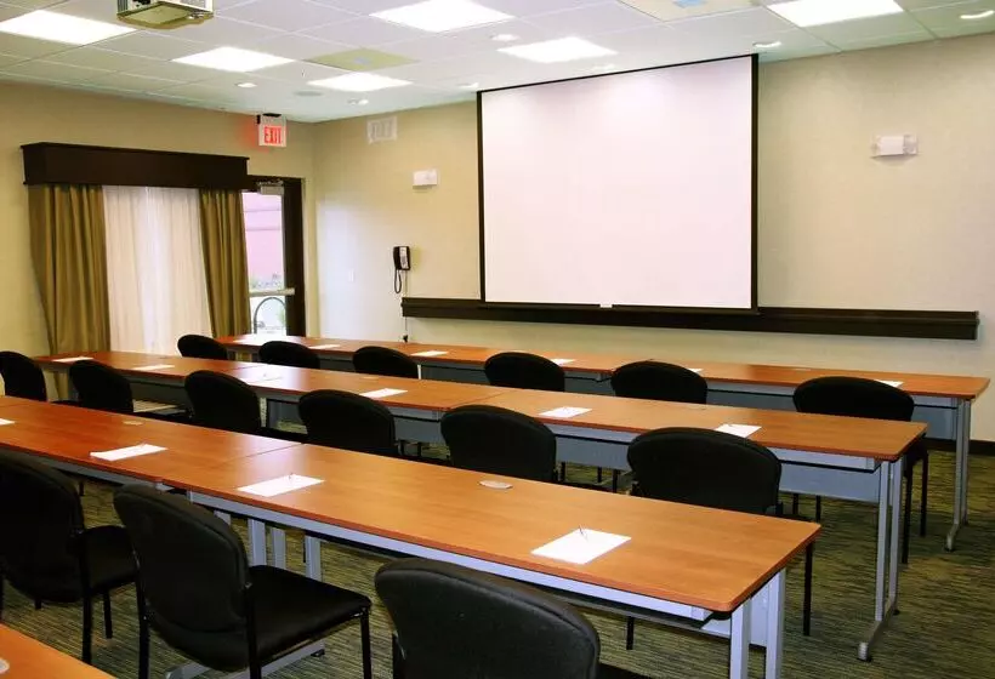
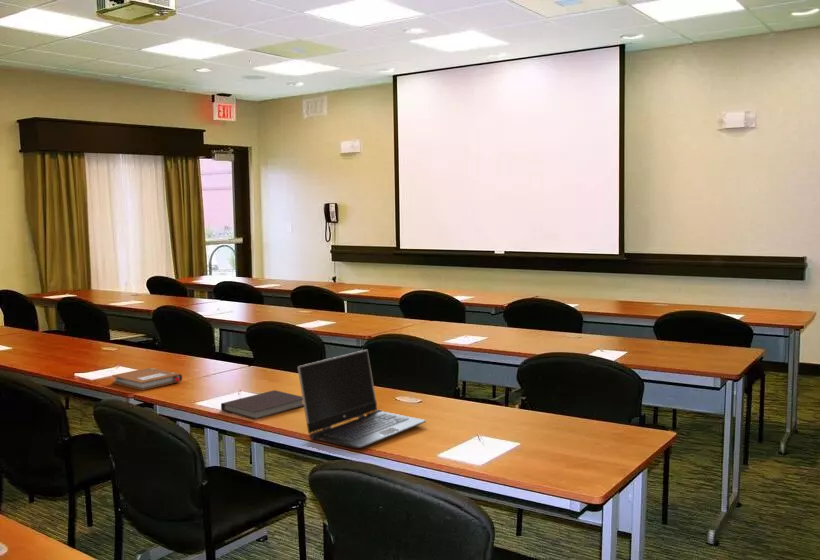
+ laptop computer [297,349,427,450]
+ notebook [220,389,304,421]
+ notebook [111,367,183,391]
